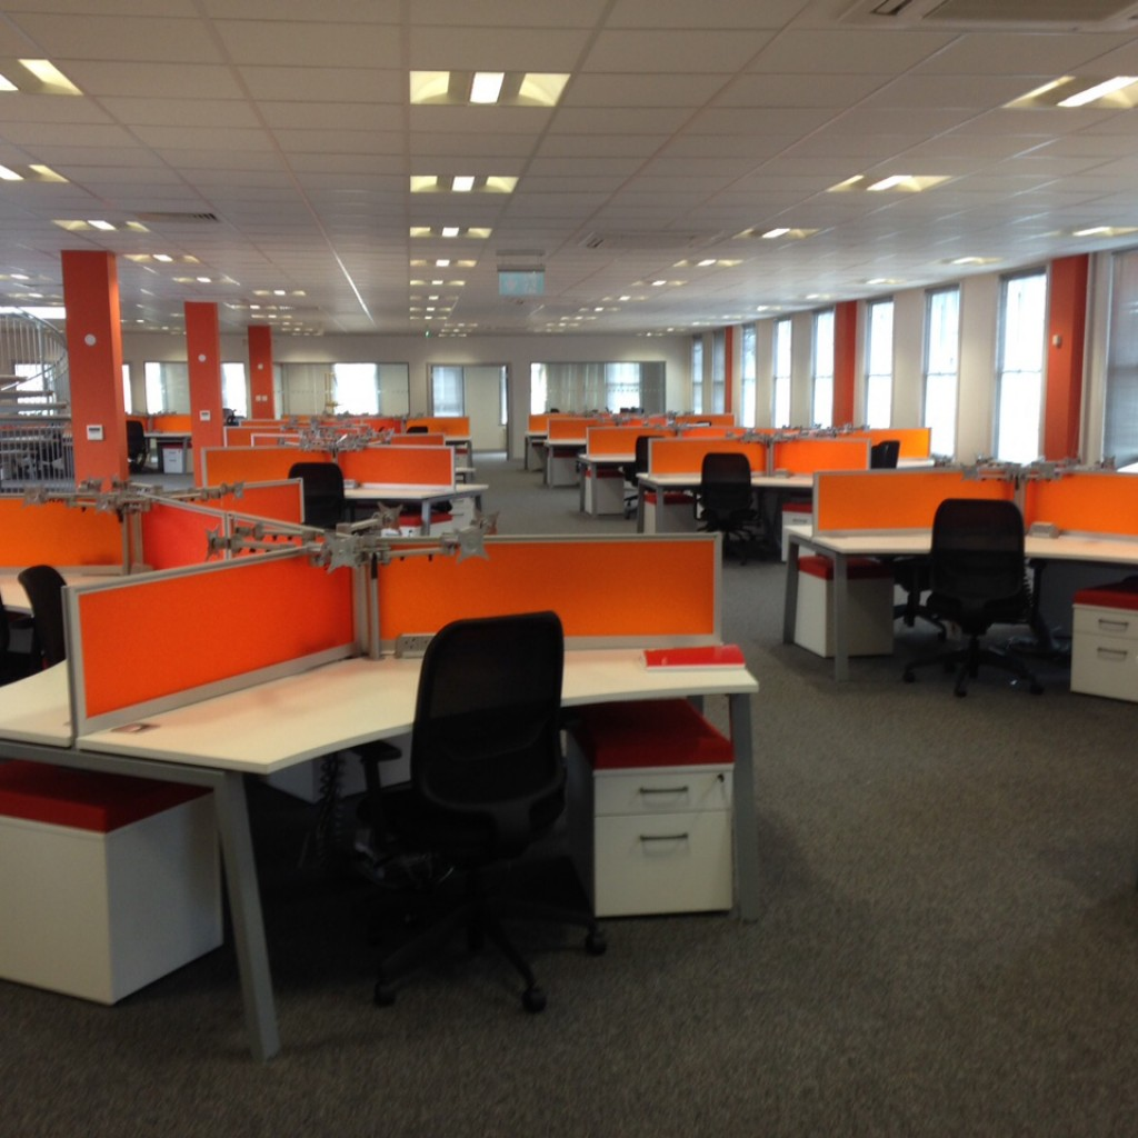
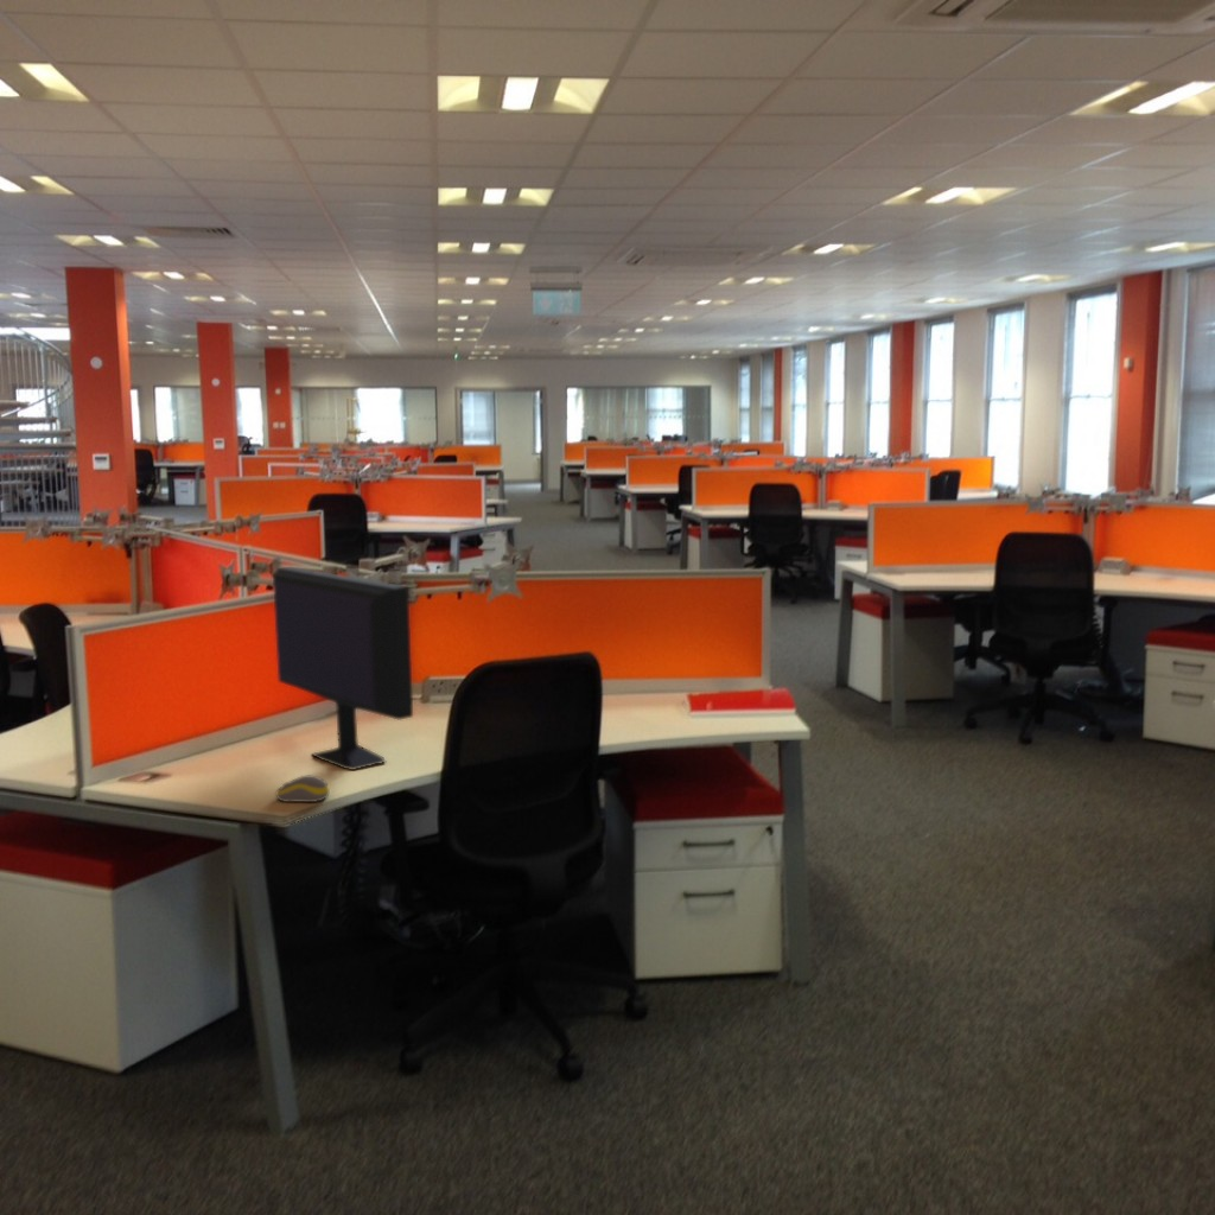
+ computer mouse [274,775,331,803]
+ computer monitor [272,566,414,771]
